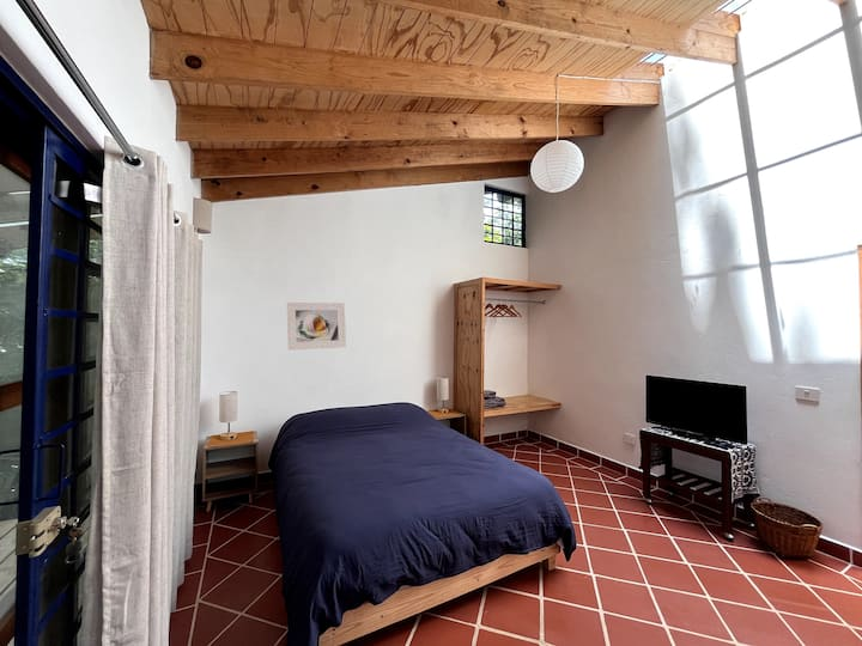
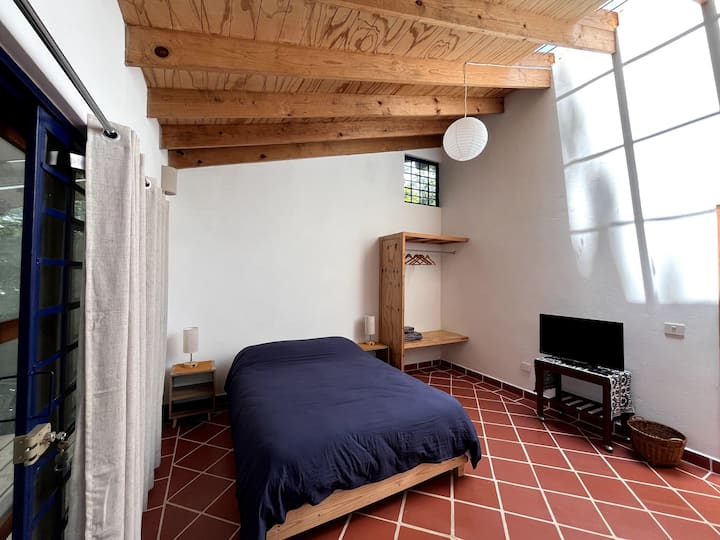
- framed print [286,301,347,351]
